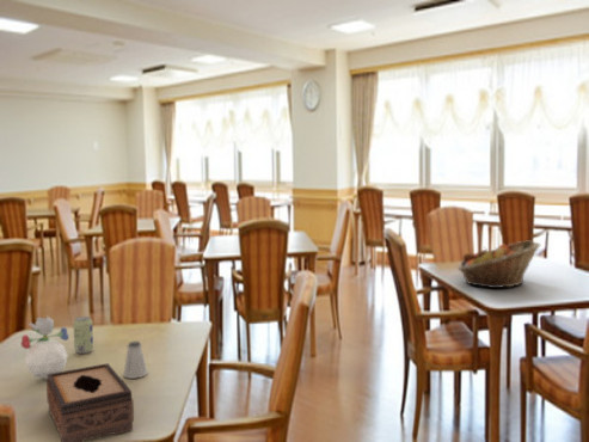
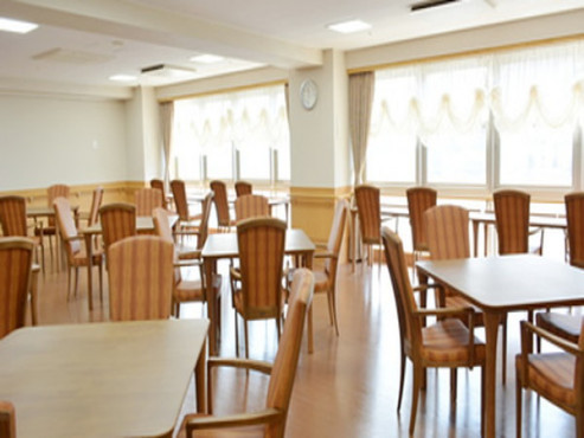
- fruit basket [456,240,541,289]
- tissue box [45,362,135,442]
- saltshaker [122,340,148,380]
- toy figurine [20,315,70,379]
- beverage can [72,315,94,355]
